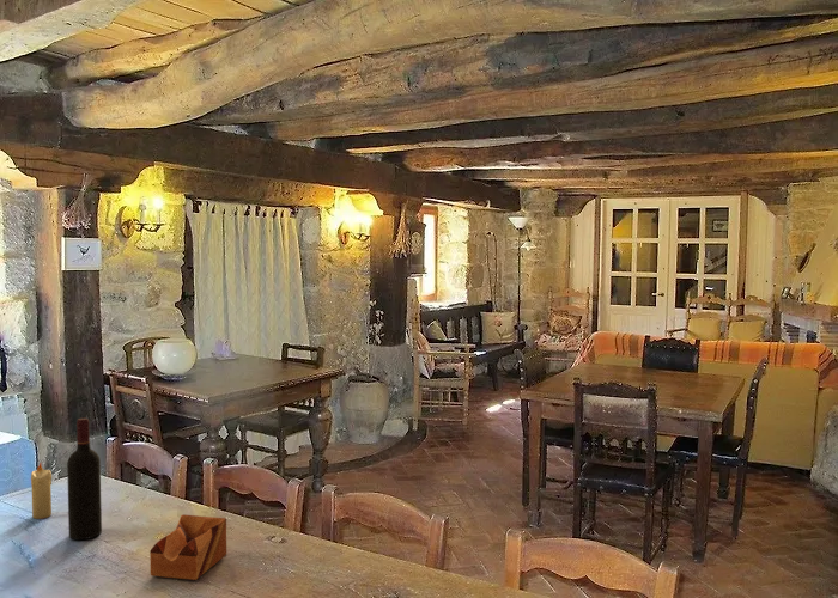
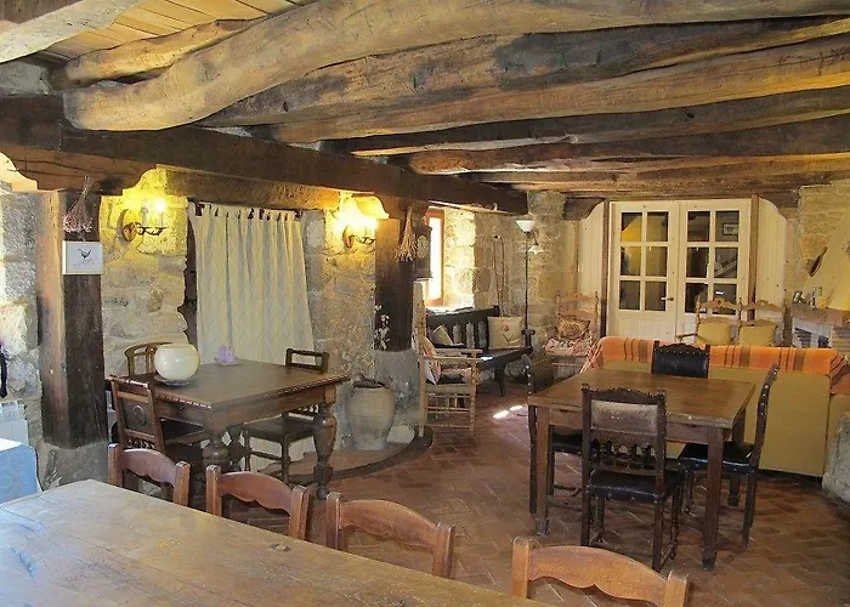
- wooden bowl [148,513,227,581]
- wine bottle [66,417,103,541]
- candle [30,462,53,520]
